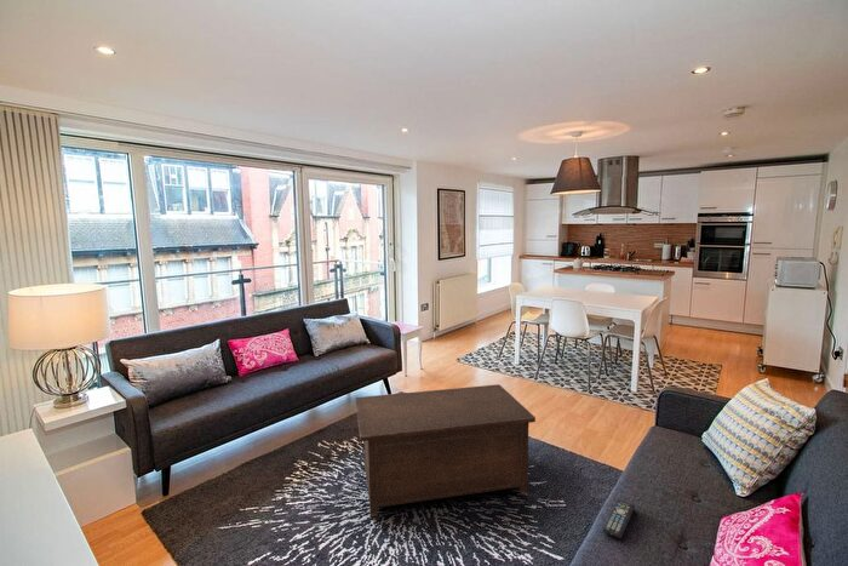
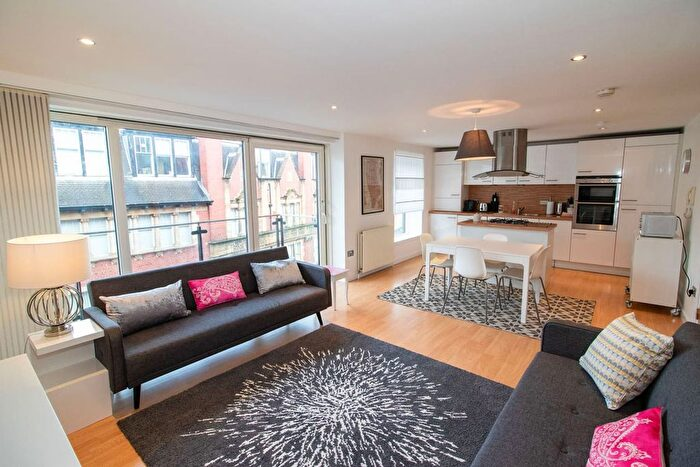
- cabinet [354,383,537,518]
- remote control [601,497,636,539]
